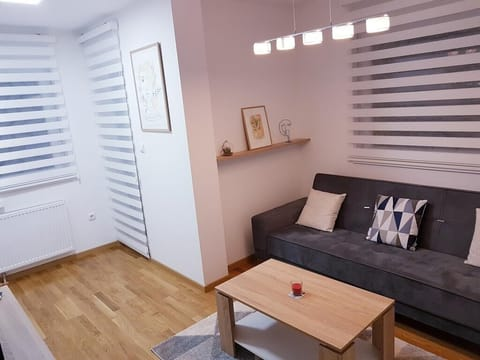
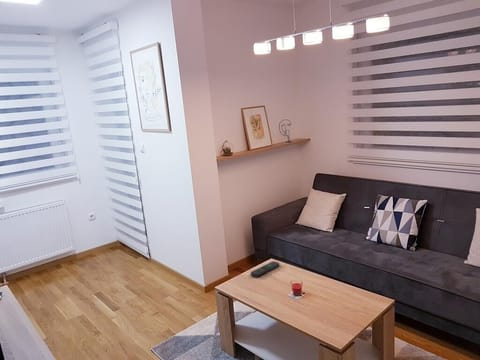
+ remote control [250,260,280,278]
